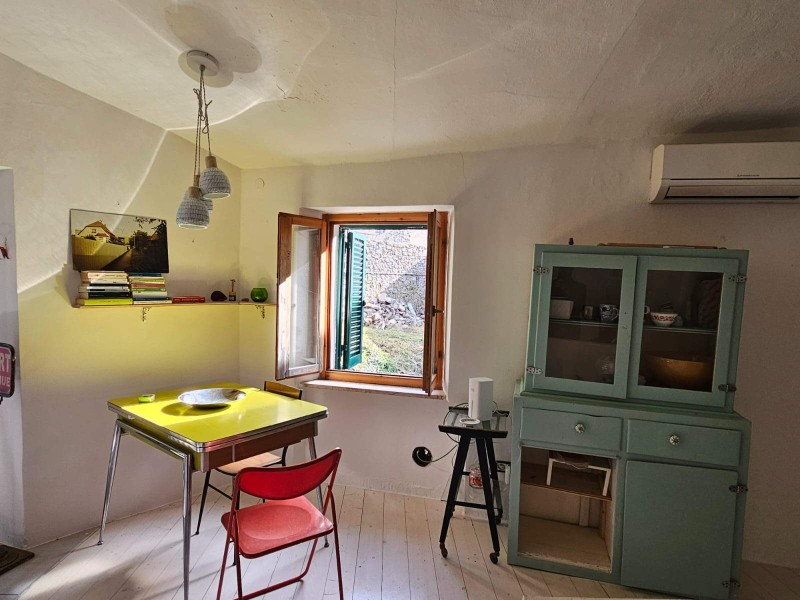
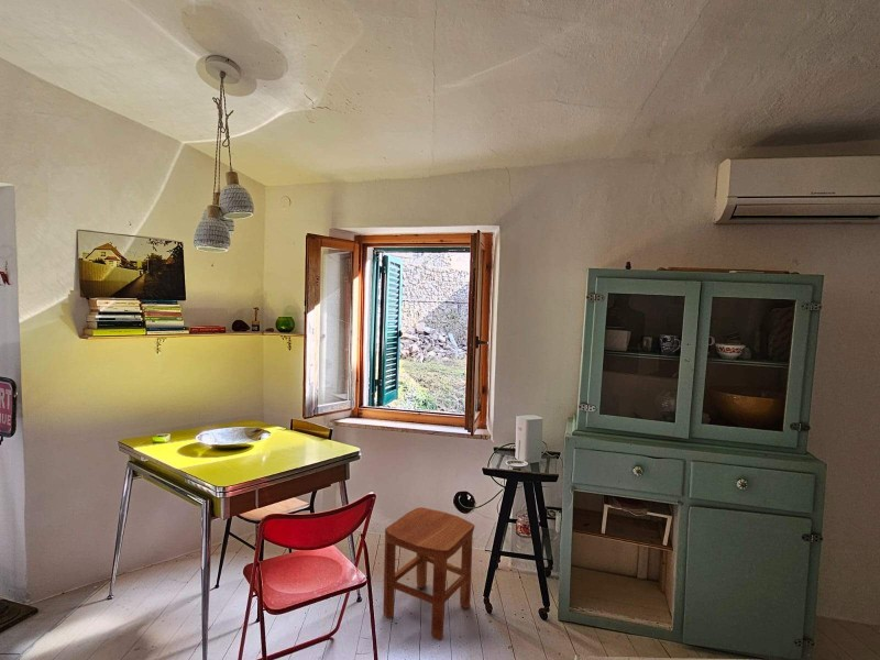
+ stool [382,506,476,641]
